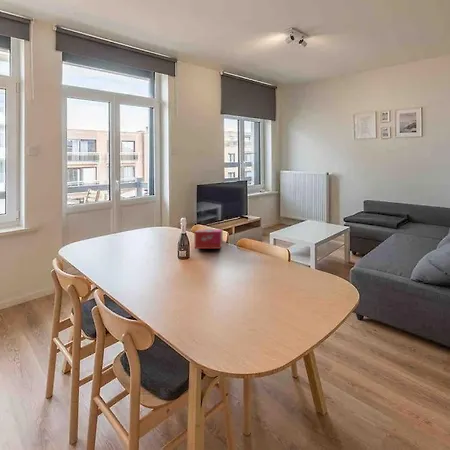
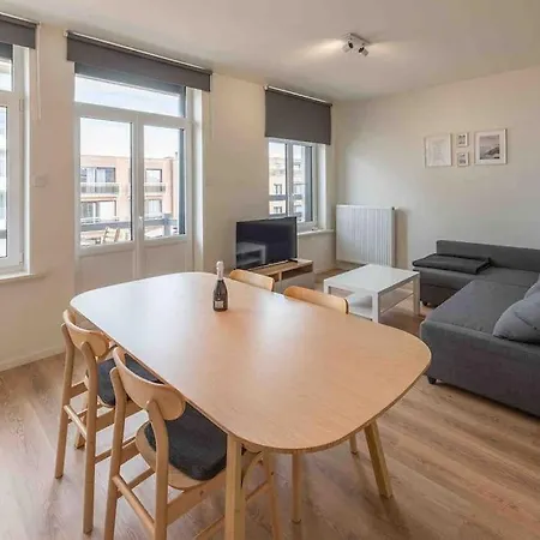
- tissue box [193,228,224,250]
